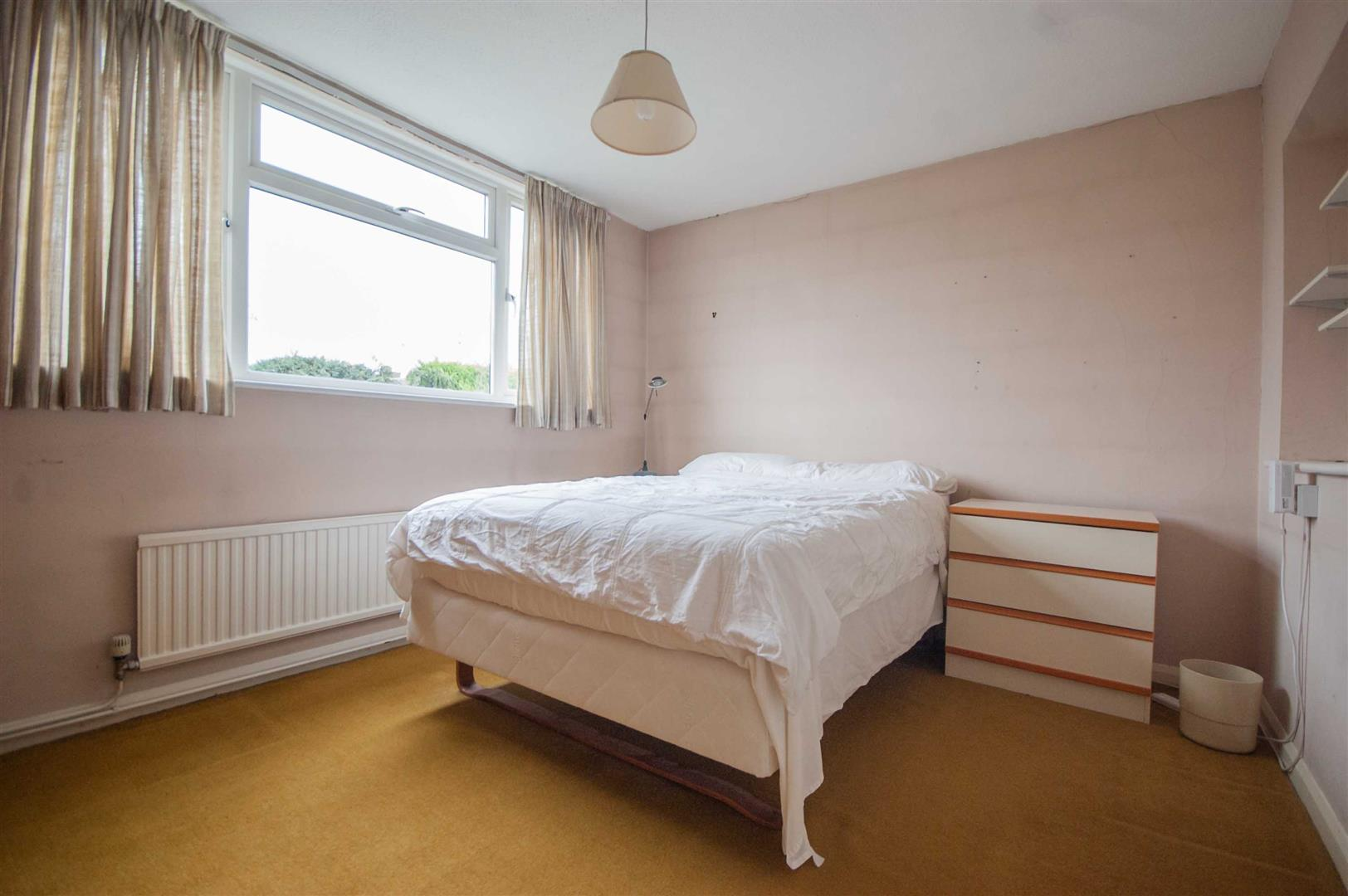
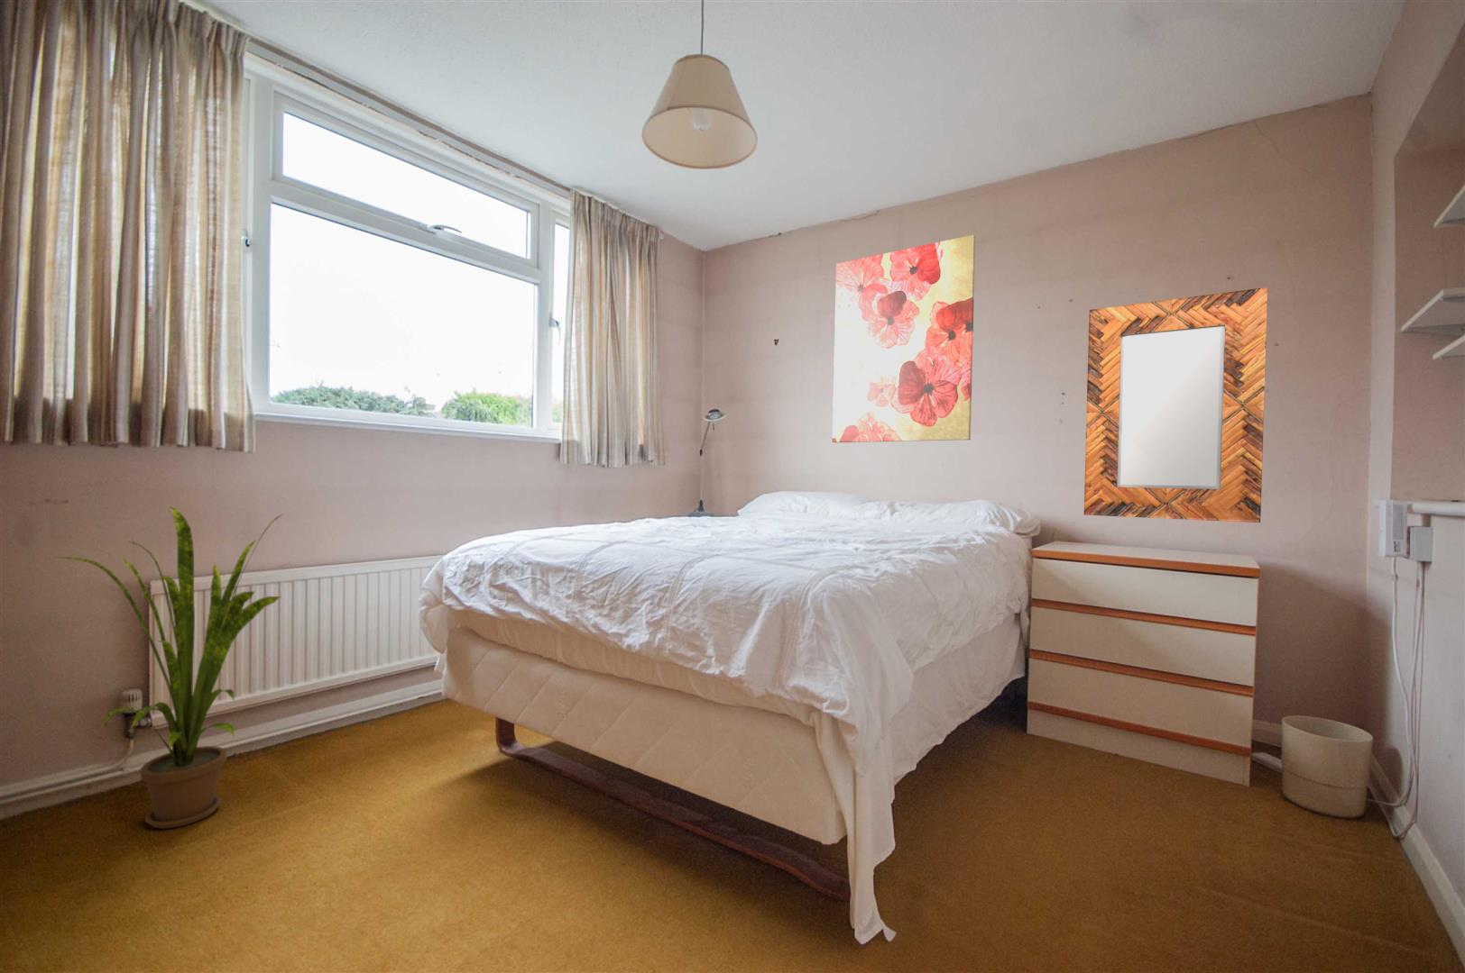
+ home mirror [1084,287,1268,523]
+ house plant [55,505,284,830]
+ wall art [831,235,976,443]
